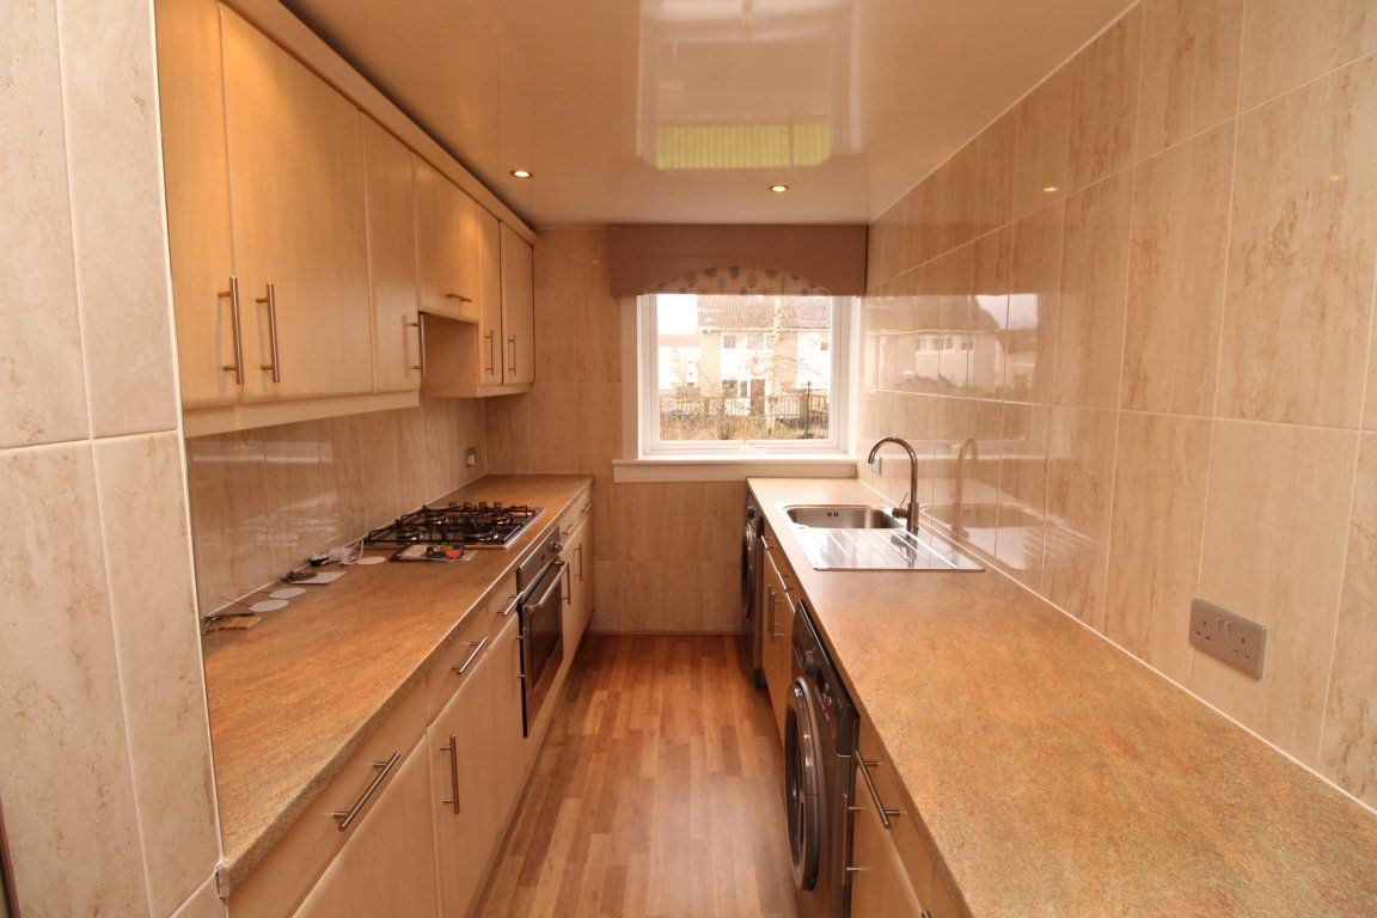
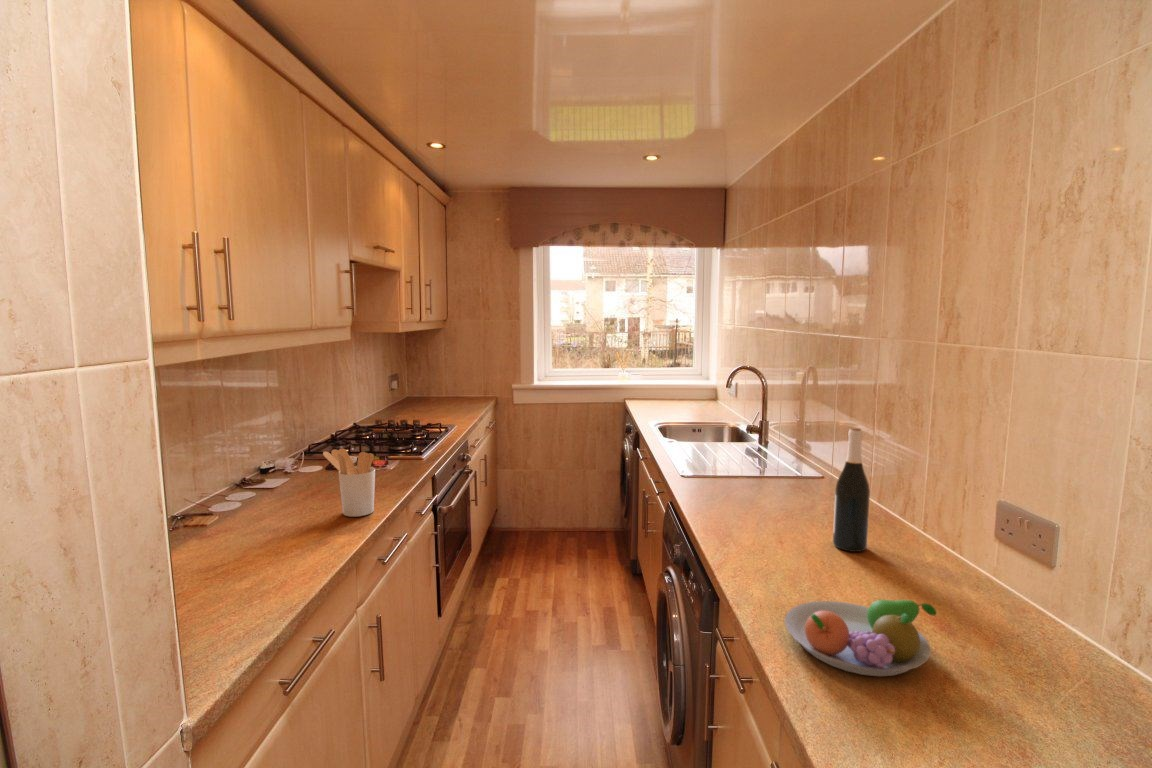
+ wine bottle [832,427,871,553]
+ utensil holder [322,447,376,518]
+ fruit bowl [783,599,937,677]
